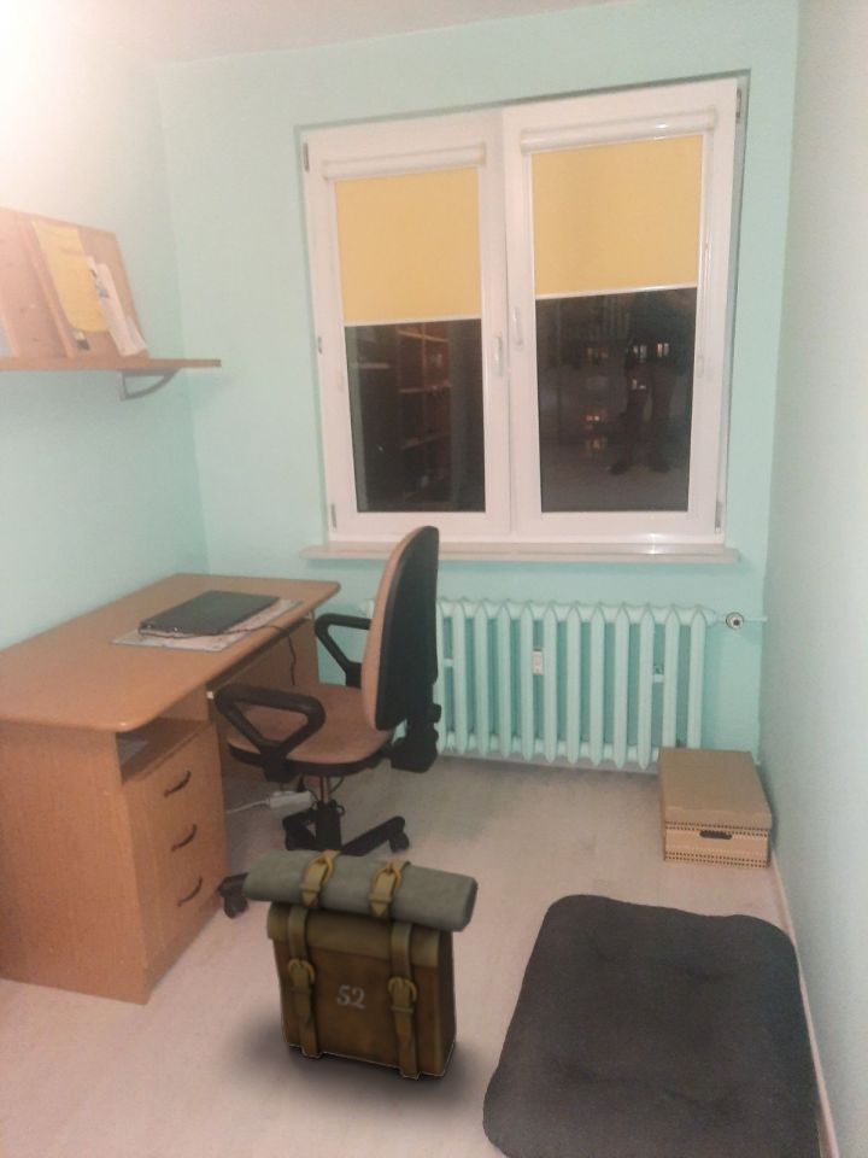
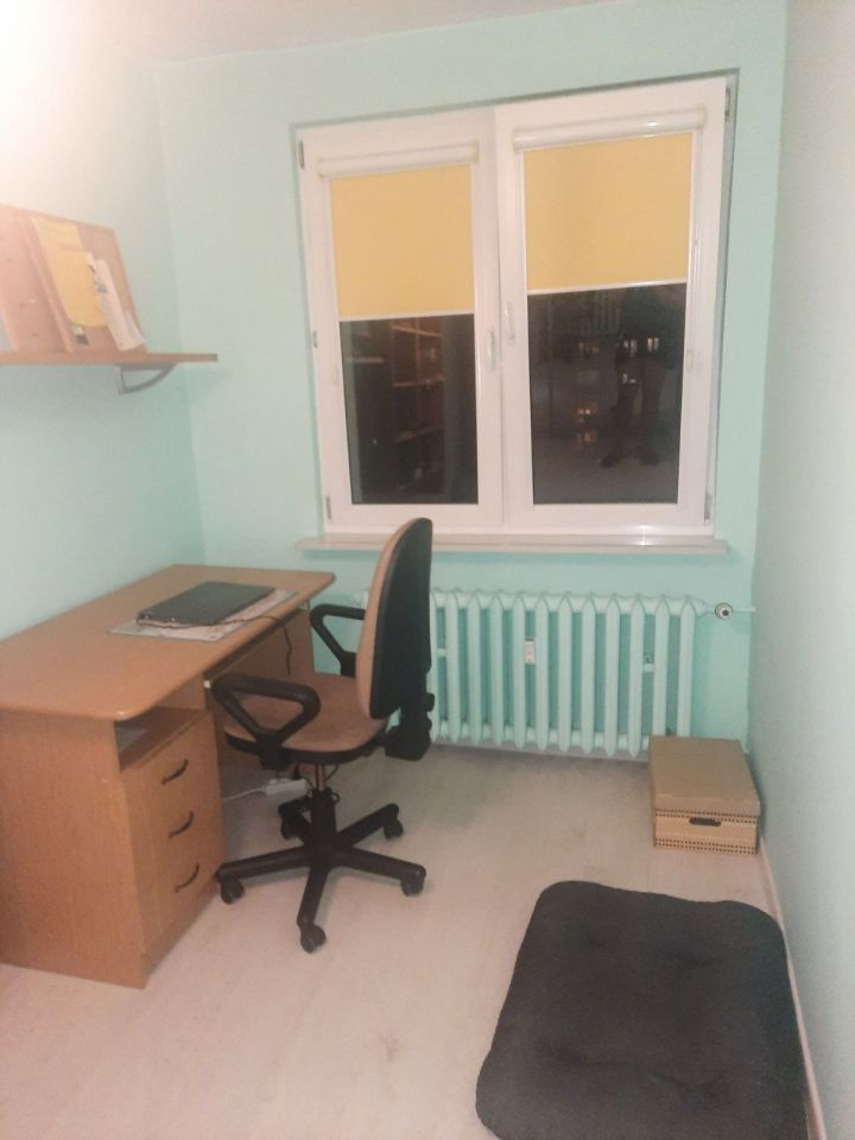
- backpack [240,848,480,1082]
